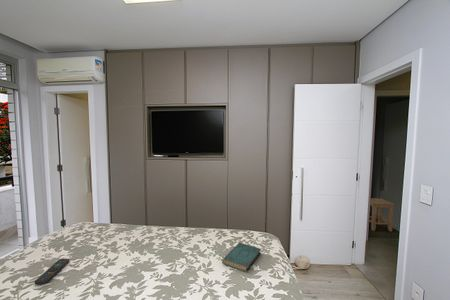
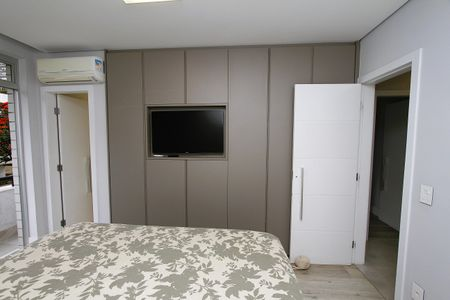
- book [221,242,262,273]
- remote control [34,257,71,286]
- stool [368,197,396,233]
